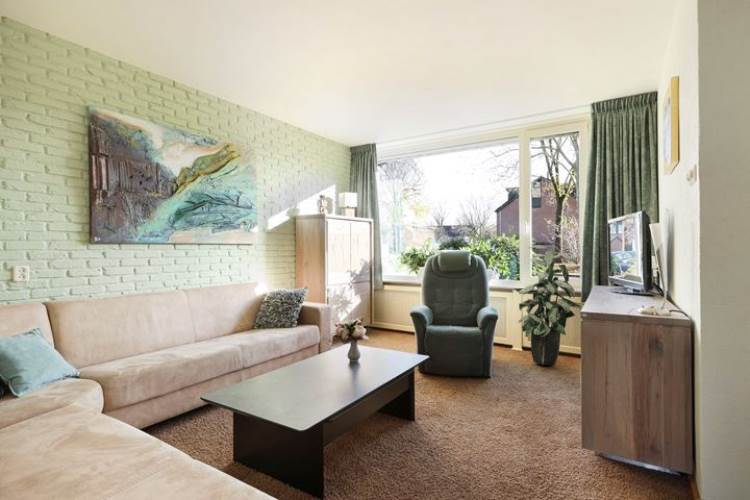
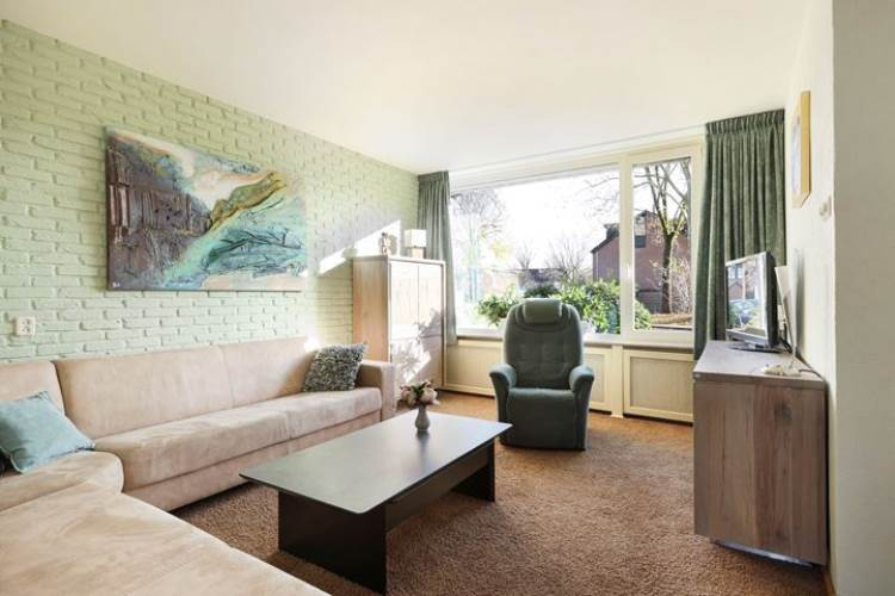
- indoor plant [513,244,582,366]
